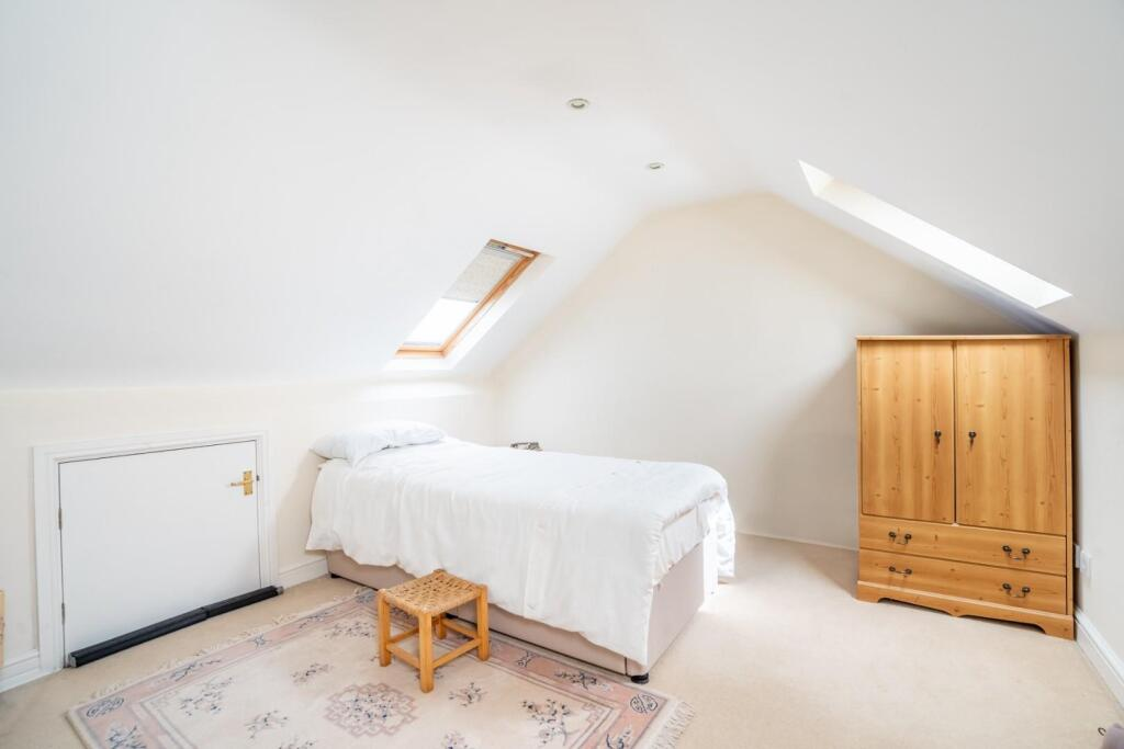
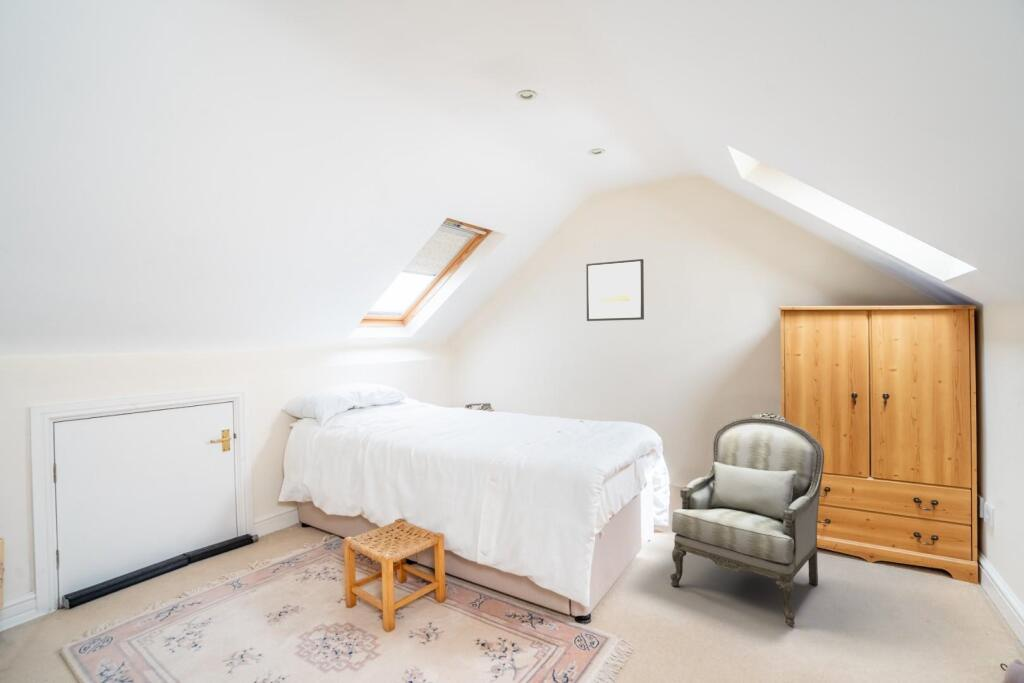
+ armchair [669,412,825,626]
+ wall art [585,258,645,322]
